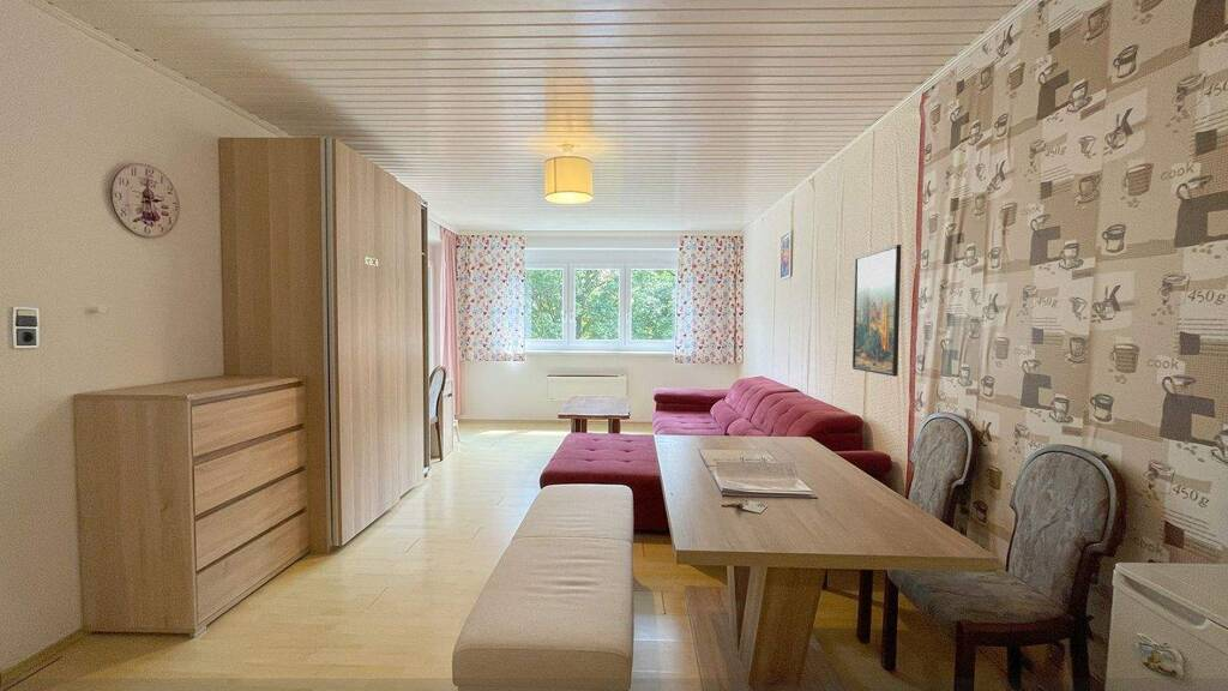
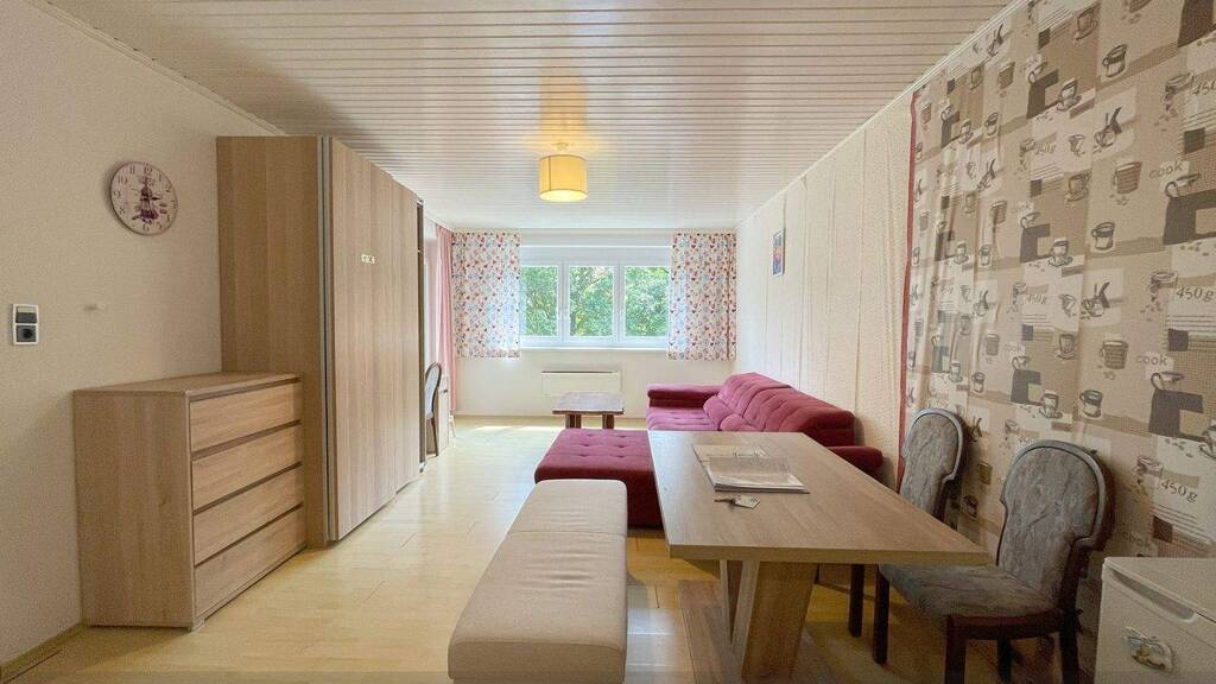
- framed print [851,244,902,378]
